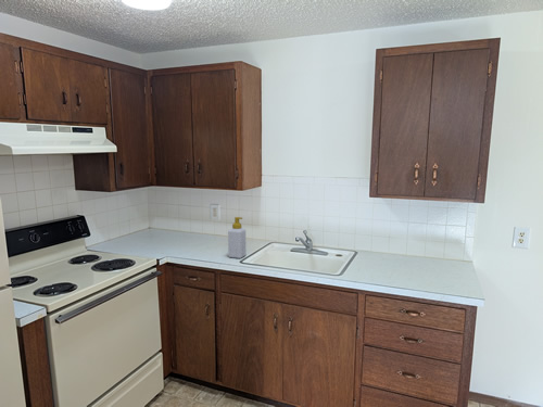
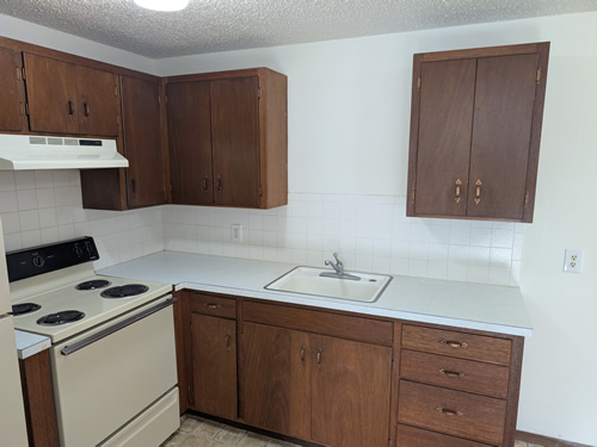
- soap bottle [227,216,247,259]
